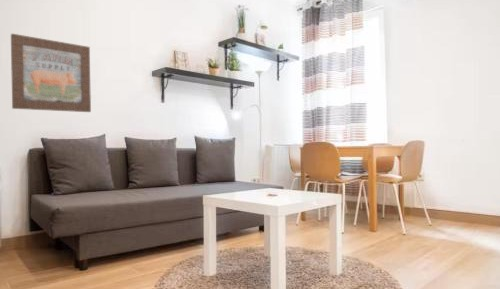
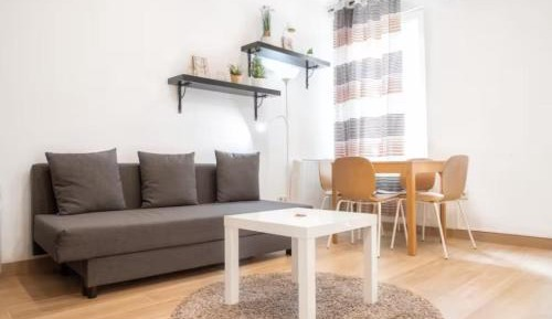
- wall art [10,33,92,113]
